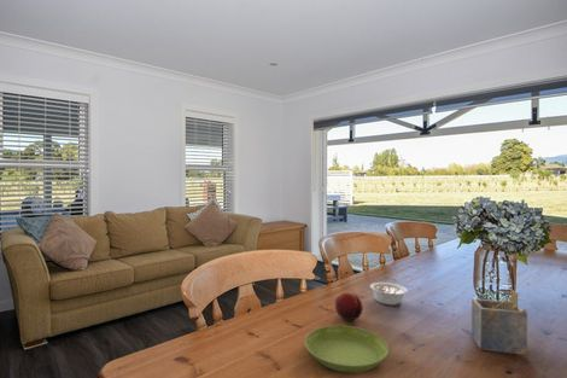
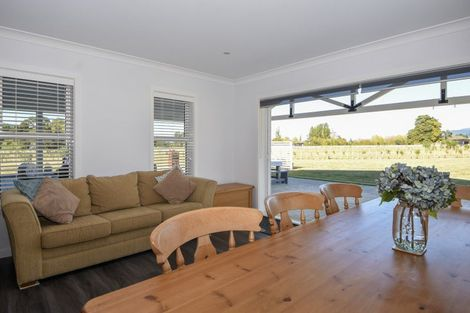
- saucer [304,325,390,373]
- napkin holder [470,287,528,356]
- fruit [333,292,364,321]
- legume [369,281,408,307]
